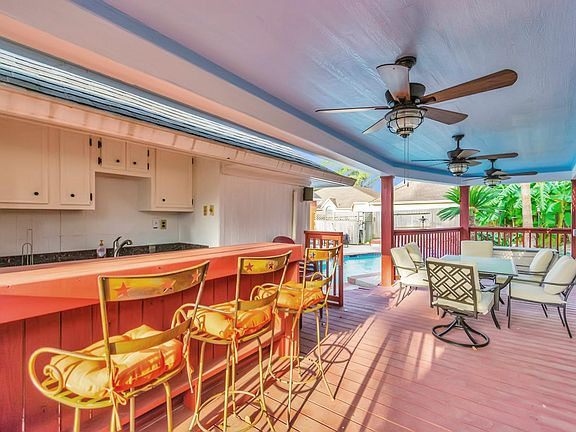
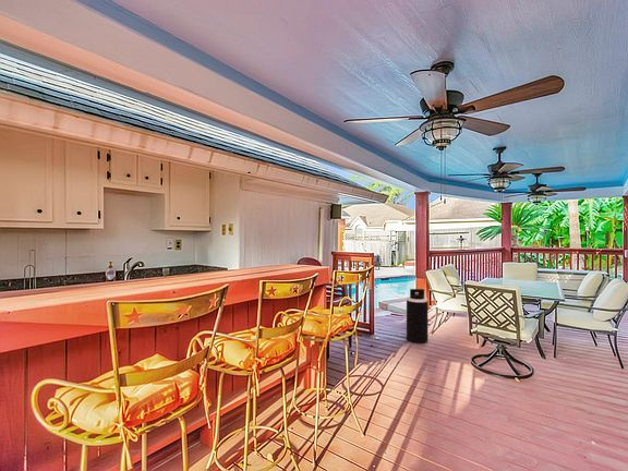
+ trash can [406,288,428,345]
